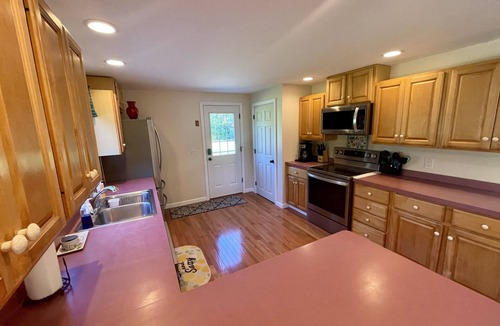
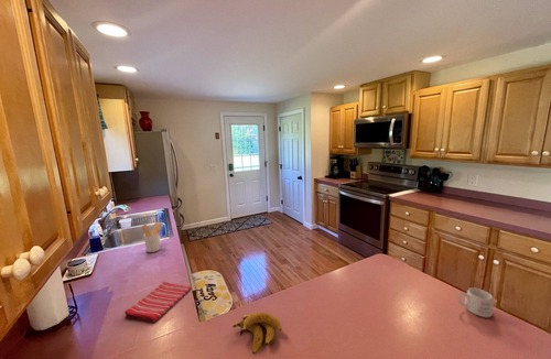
+ utensil holder [141,220,164,253]
+ mug [456,287,495,318]
+ banana [231,312,283,355]
+ dish towel [123,281,192,324]
